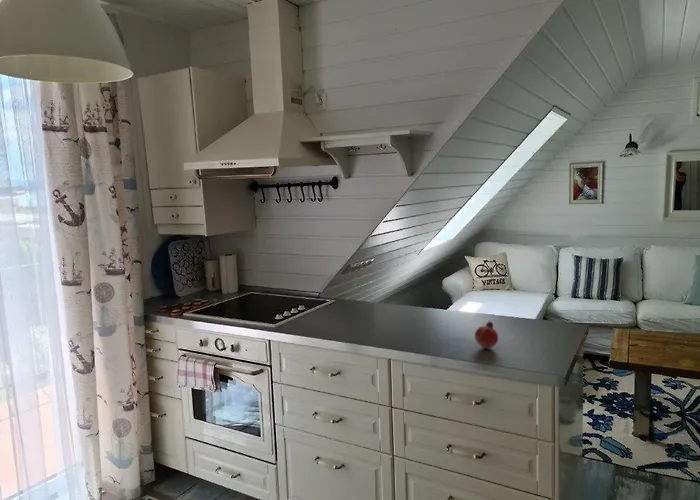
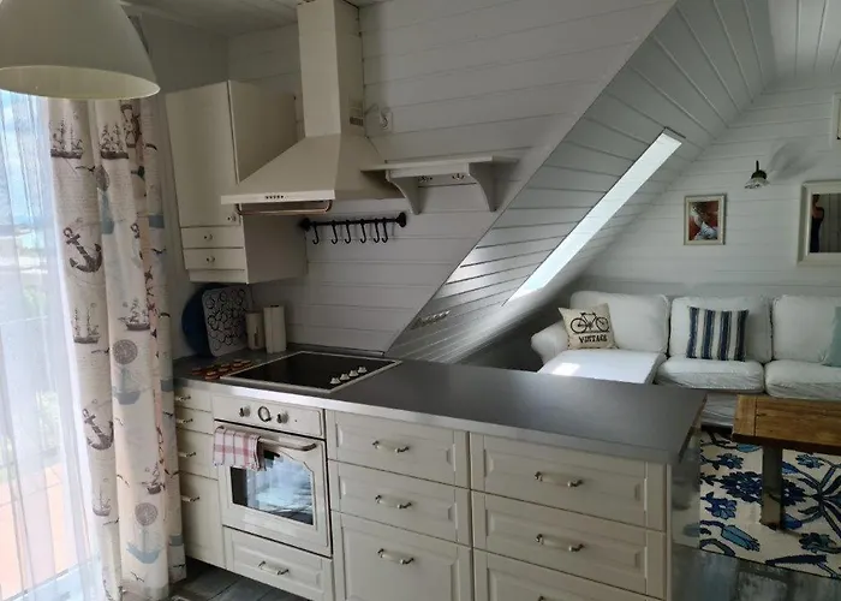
- fruit [474,320,499,350]
